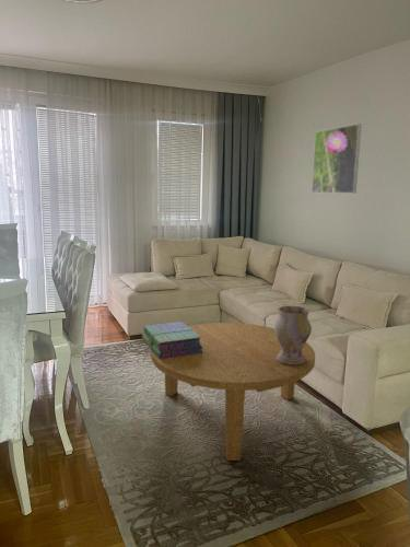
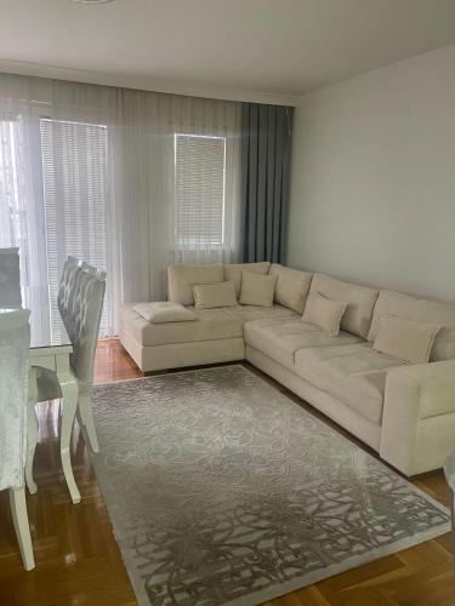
- coffee table [150,322,316,462]
- vase [273,305,313,364]
- stack of books [141,321,203,359]
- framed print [311,123,363,195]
